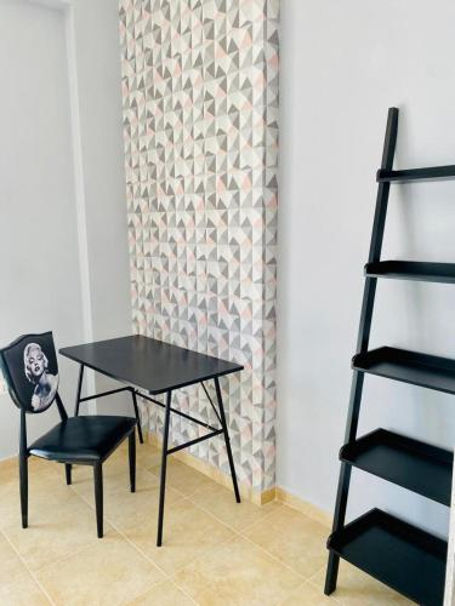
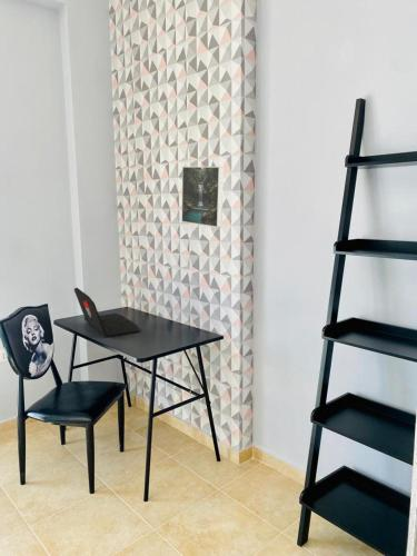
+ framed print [180,166,225,228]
+ laptop [73,287,140,339]
